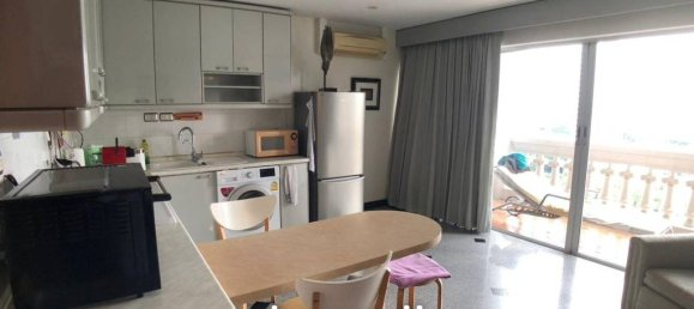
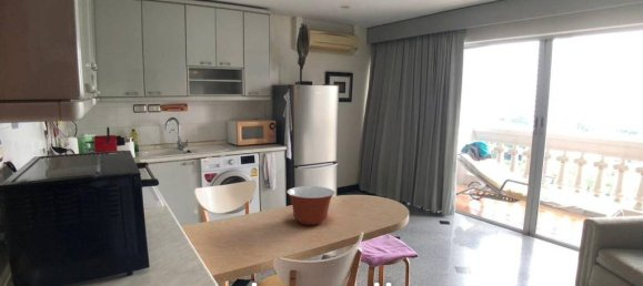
+ mixing bowl [285,185,335,226]
